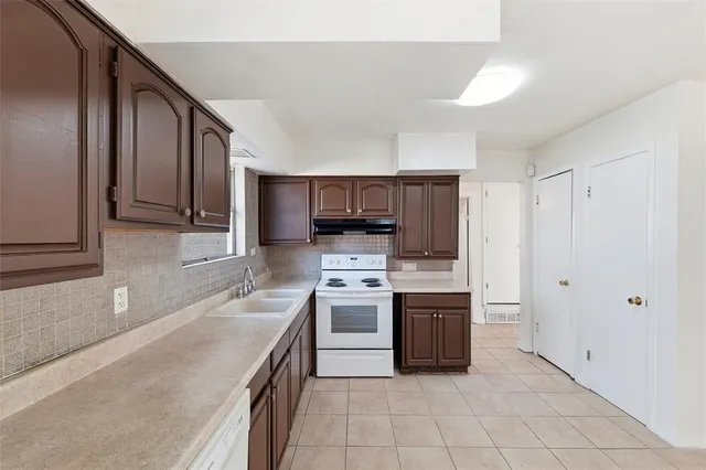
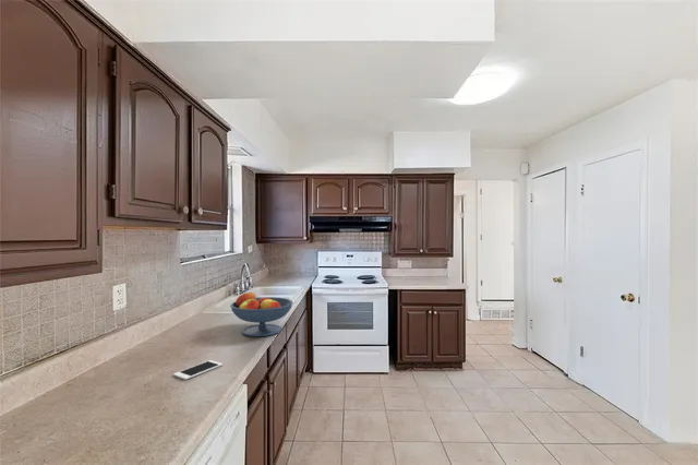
+ fruit bowl [229,291,294,337]
+ cell phone [172,359,224,381]
